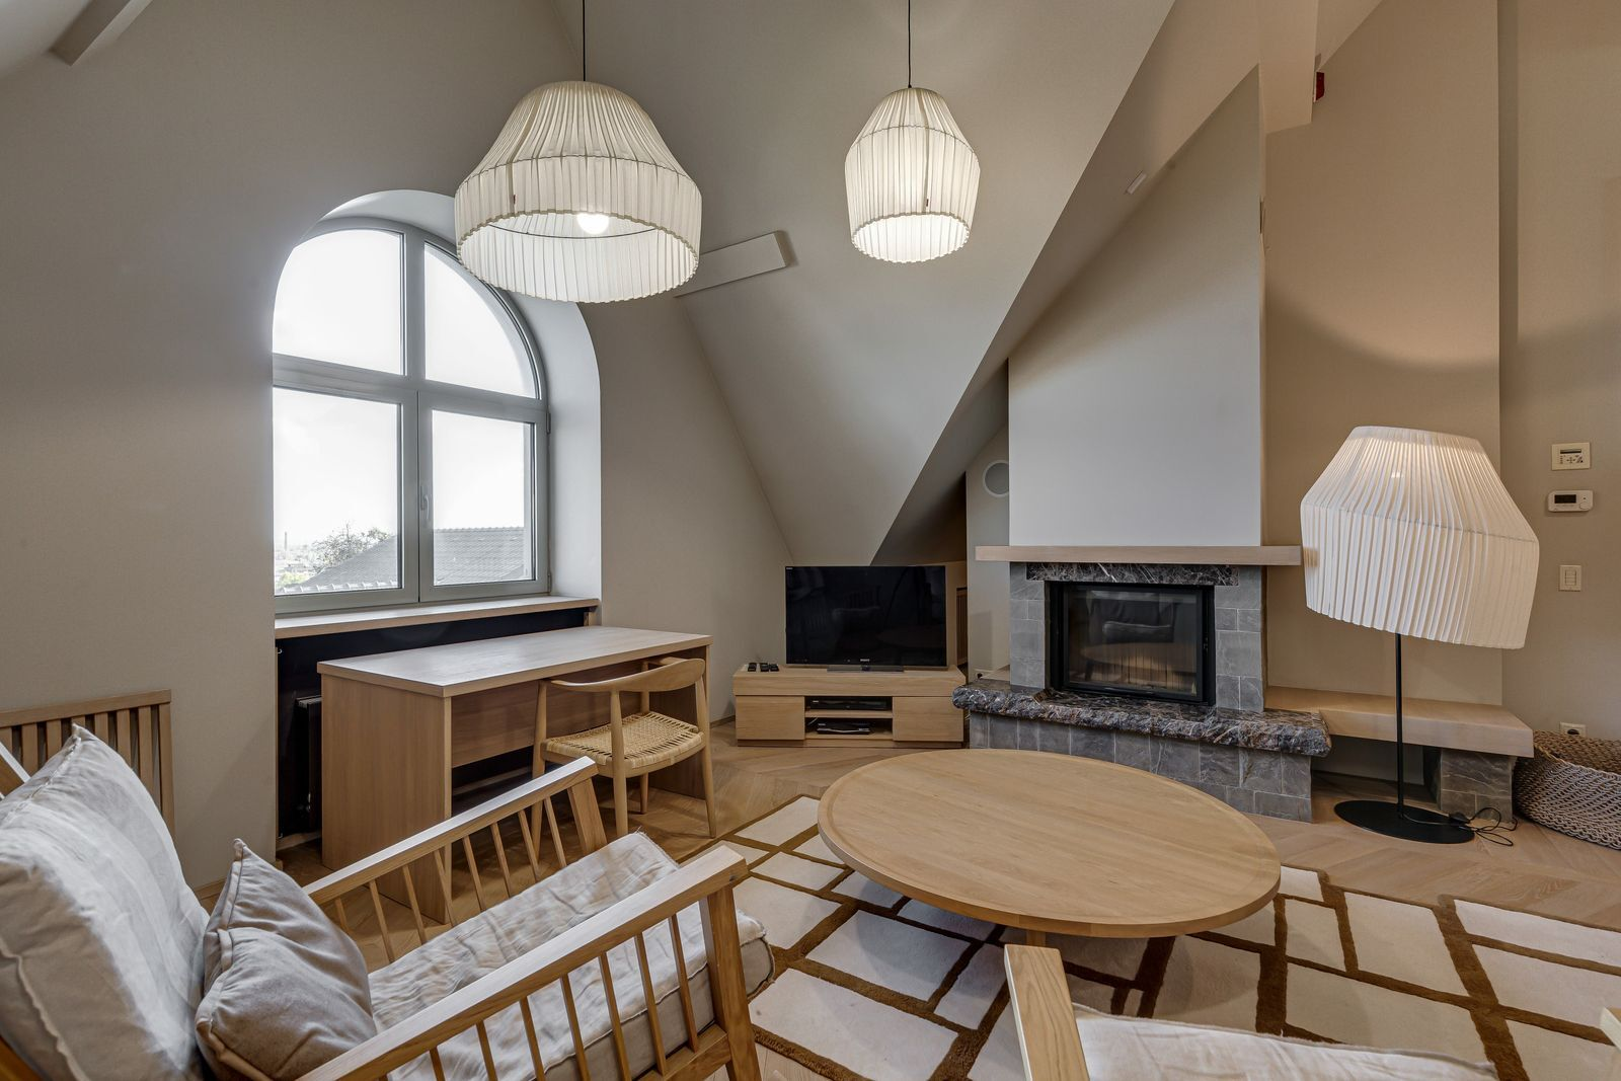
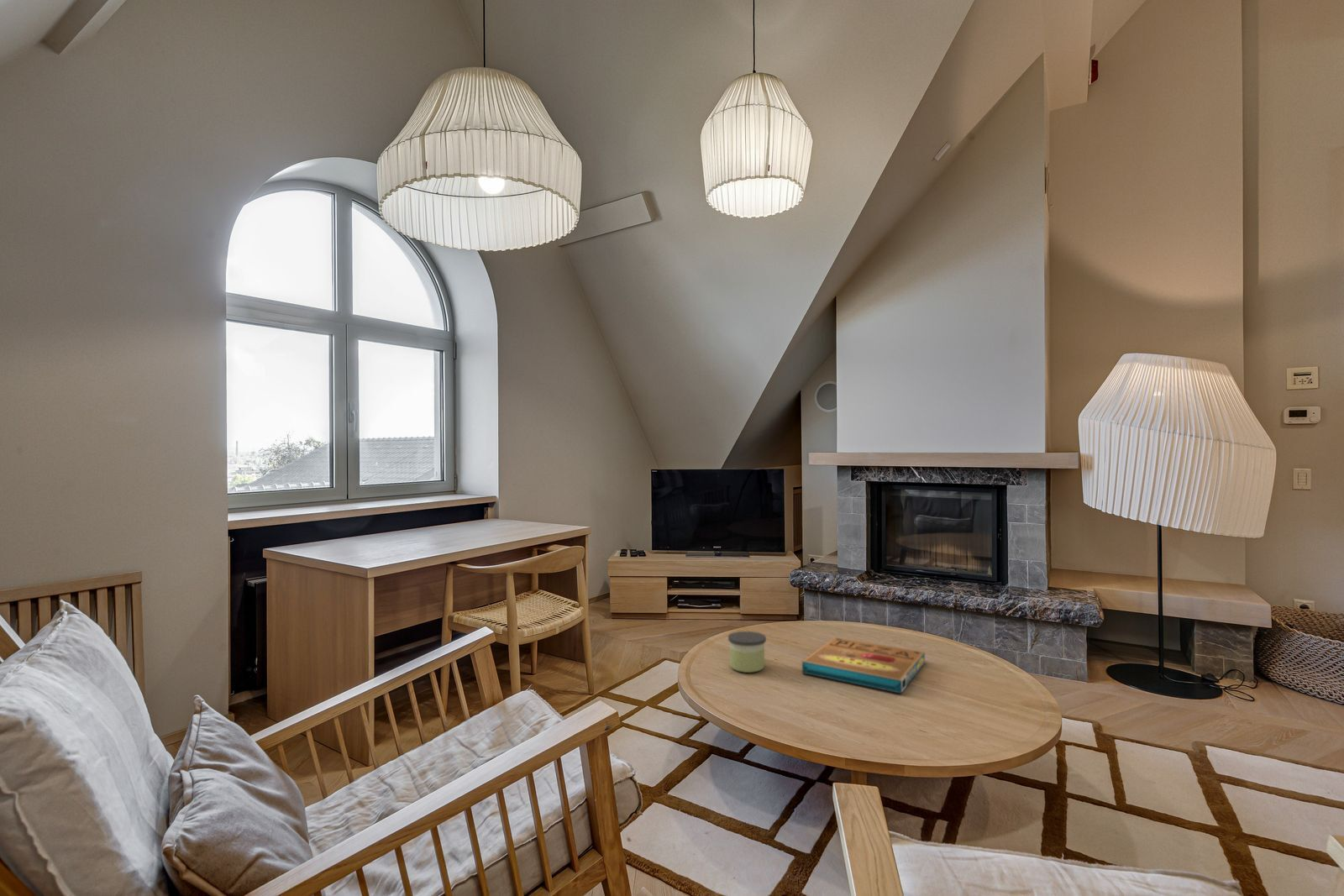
+ pizza box [801,637,926,694]
+ candle [727,631,767,673]
